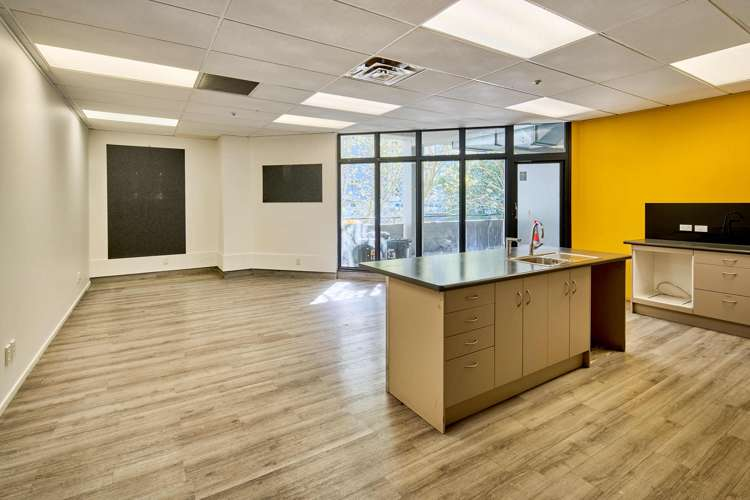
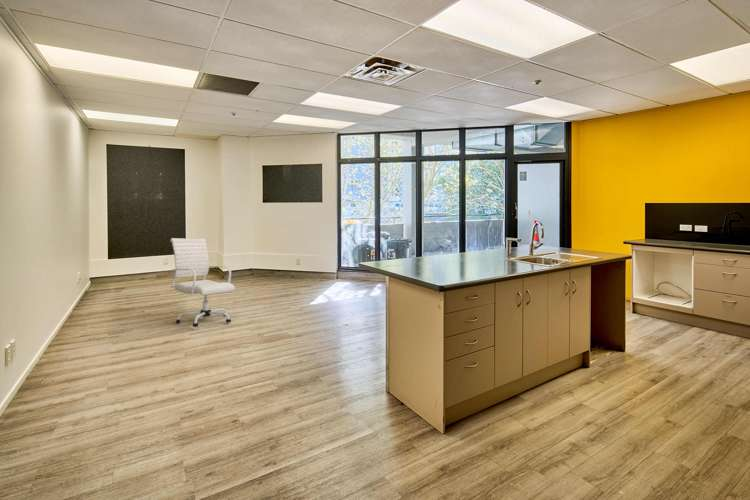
+ office chair [169,237,236,328]
